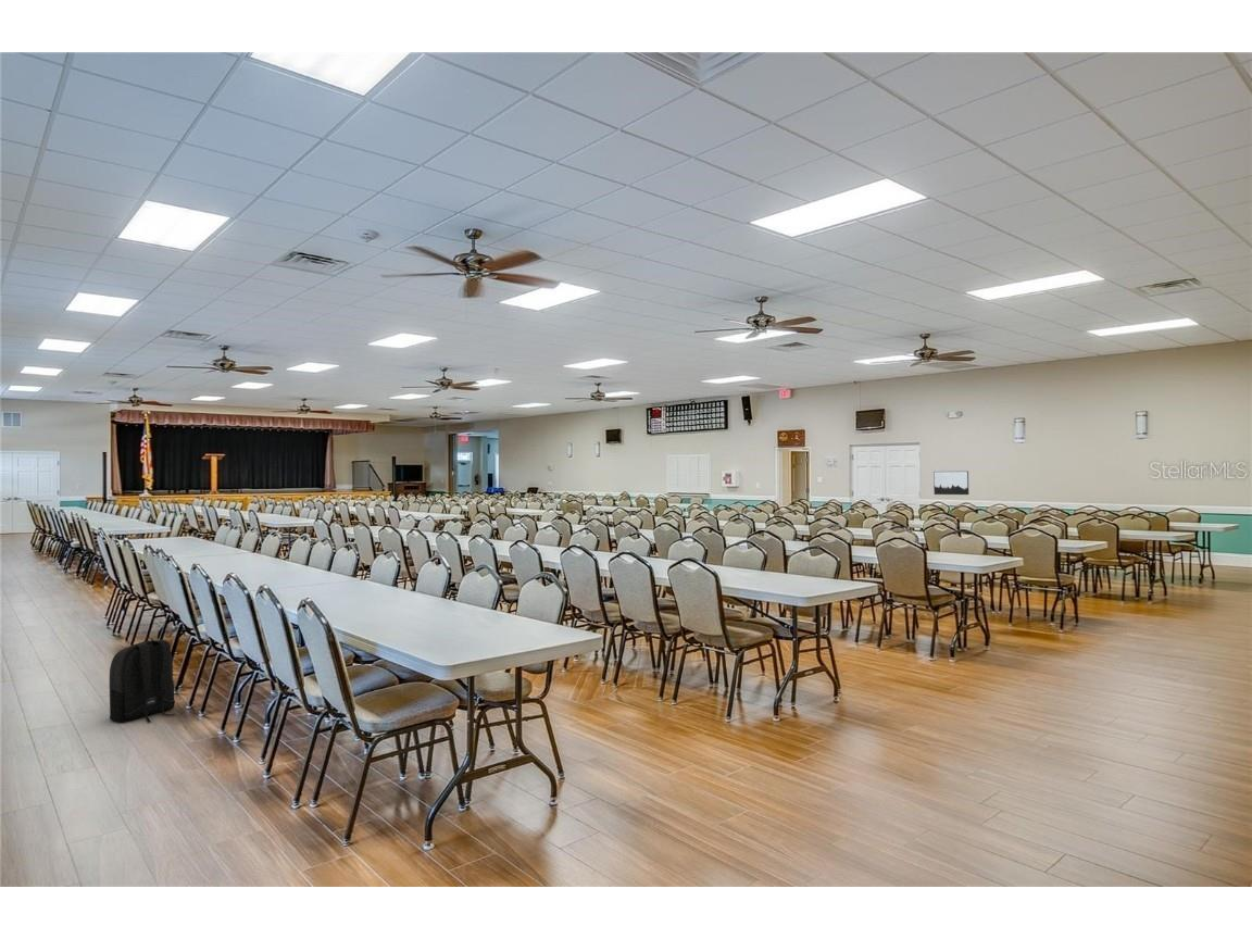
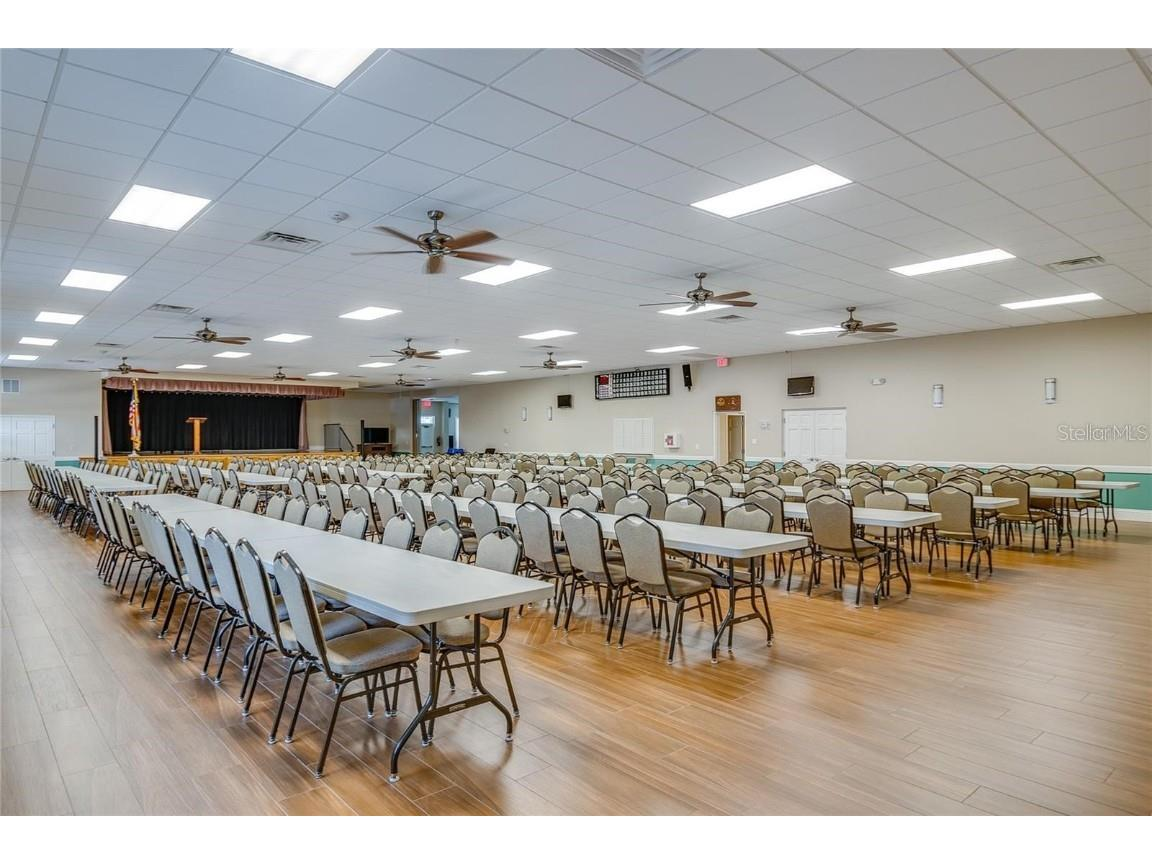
- wall art [932,470,969,496]
- backpack [109,636,176,724]
